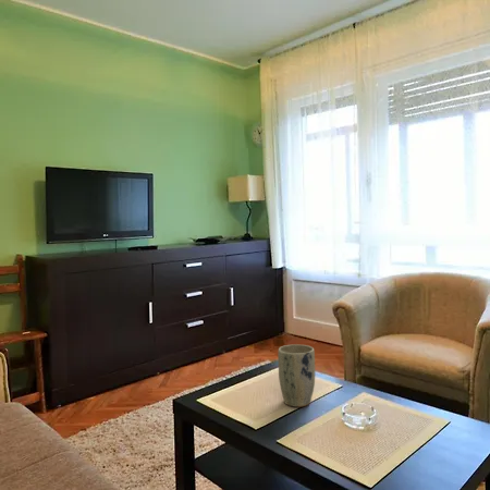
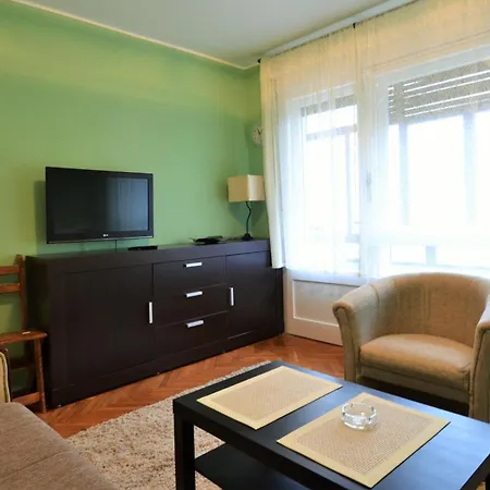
- plant pot [277,343,316,408]
